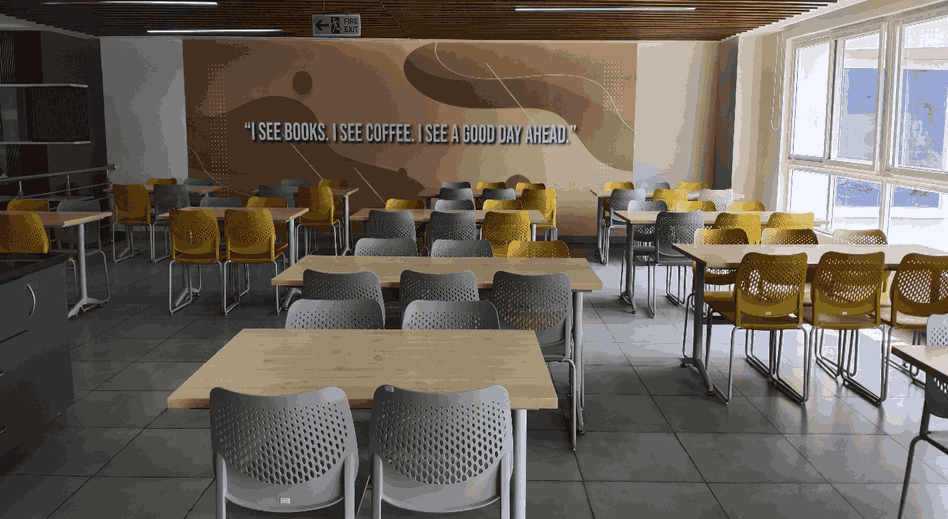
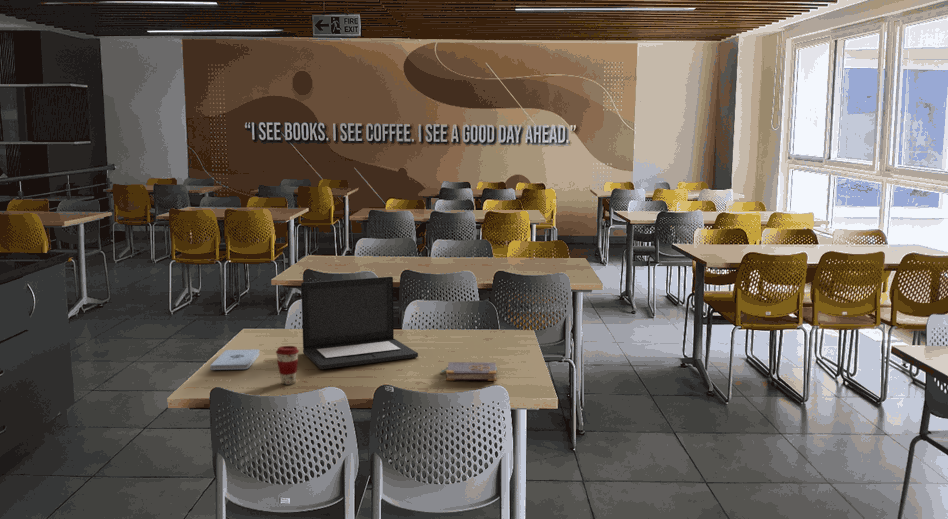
+ coffee cup [275,345,300,385]
+ book [440,361,498,382]
+ laptop [300,276,419,370]
+ notepad [209,348,261,371]
